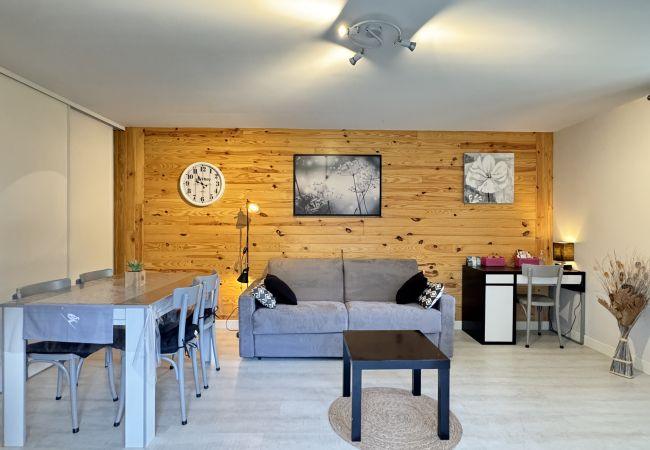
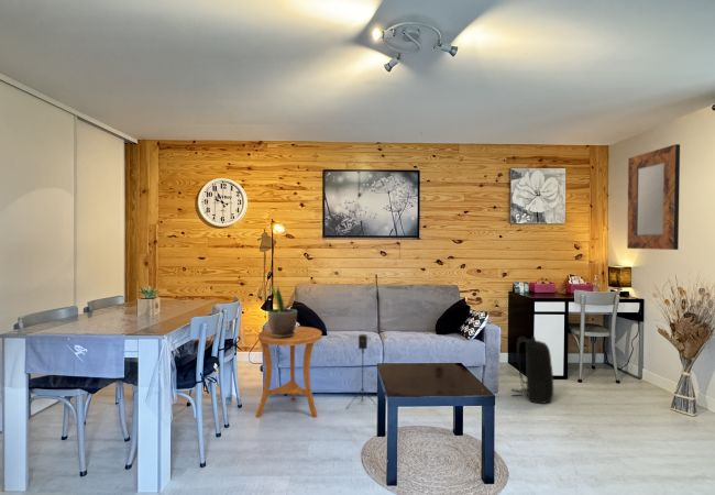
+ potted plant [267,283,298,338]
+ home mirror [626,143,681,251]
+ backpack [510,336,554,405]
+ speaker [344,333,377,410]
+ side table [255,326,323,419]
